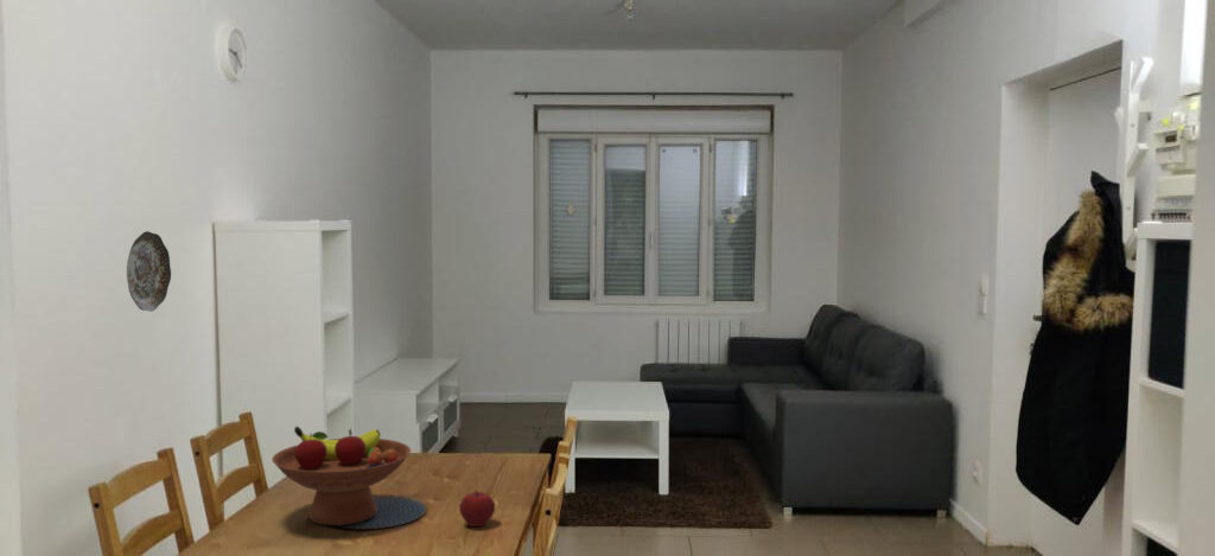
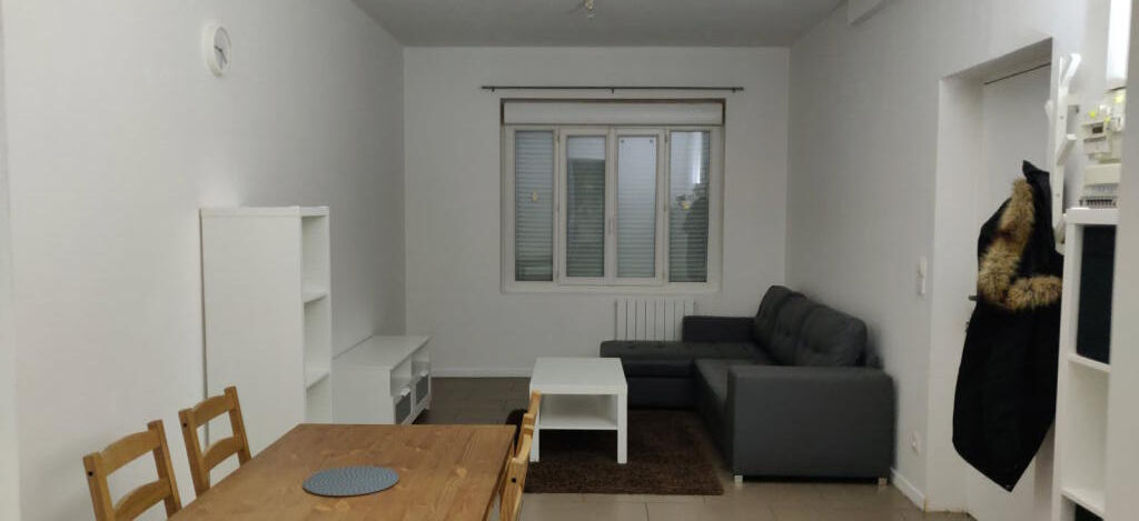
- fruit bowl [271,426,412,526]
- apple [458,490,496,528]
- decorative plate [126,230,172,313]
